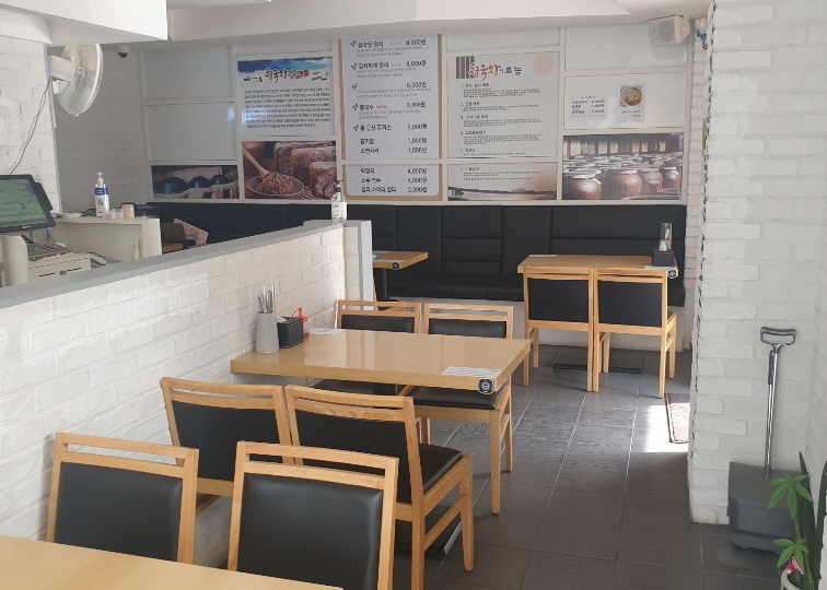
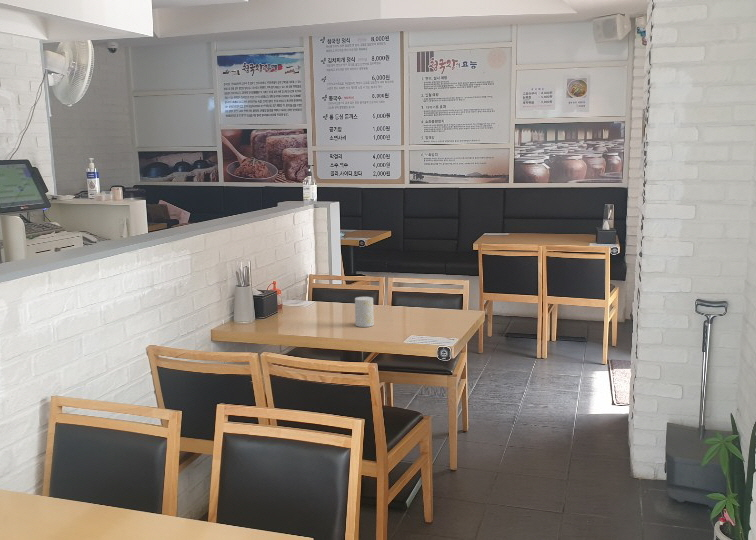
+ cup [354,296,375,328]
